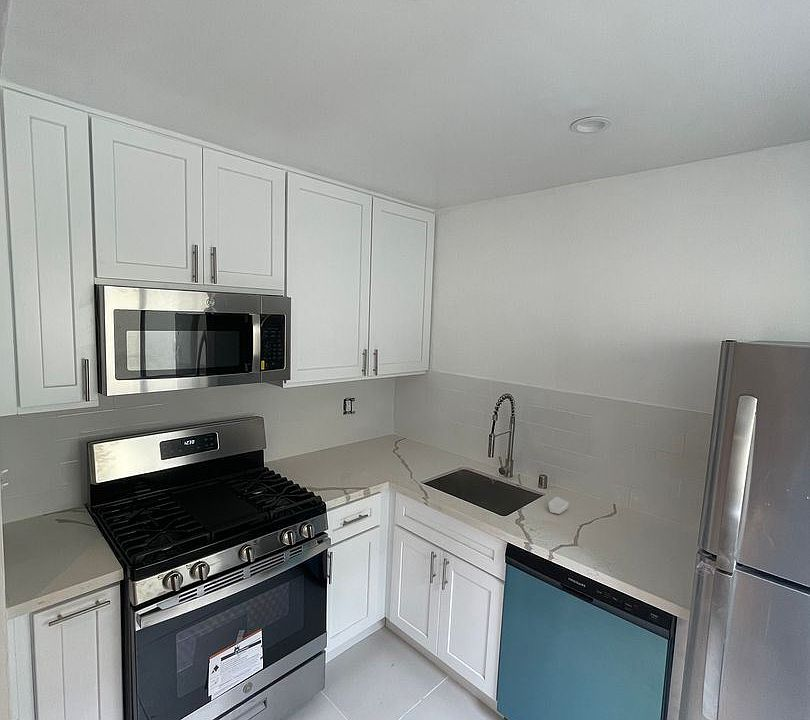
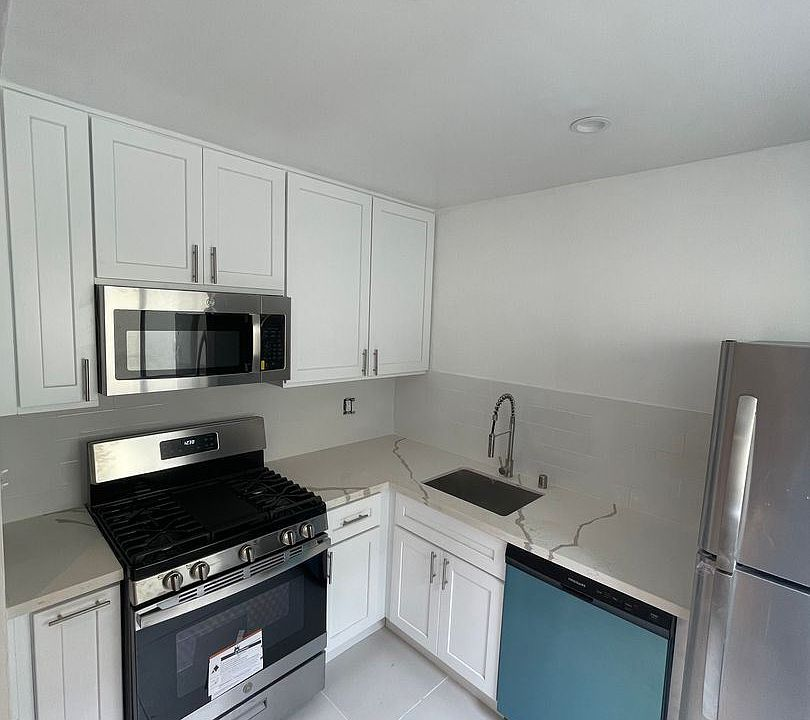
- soap bar [548,496,570,515]
